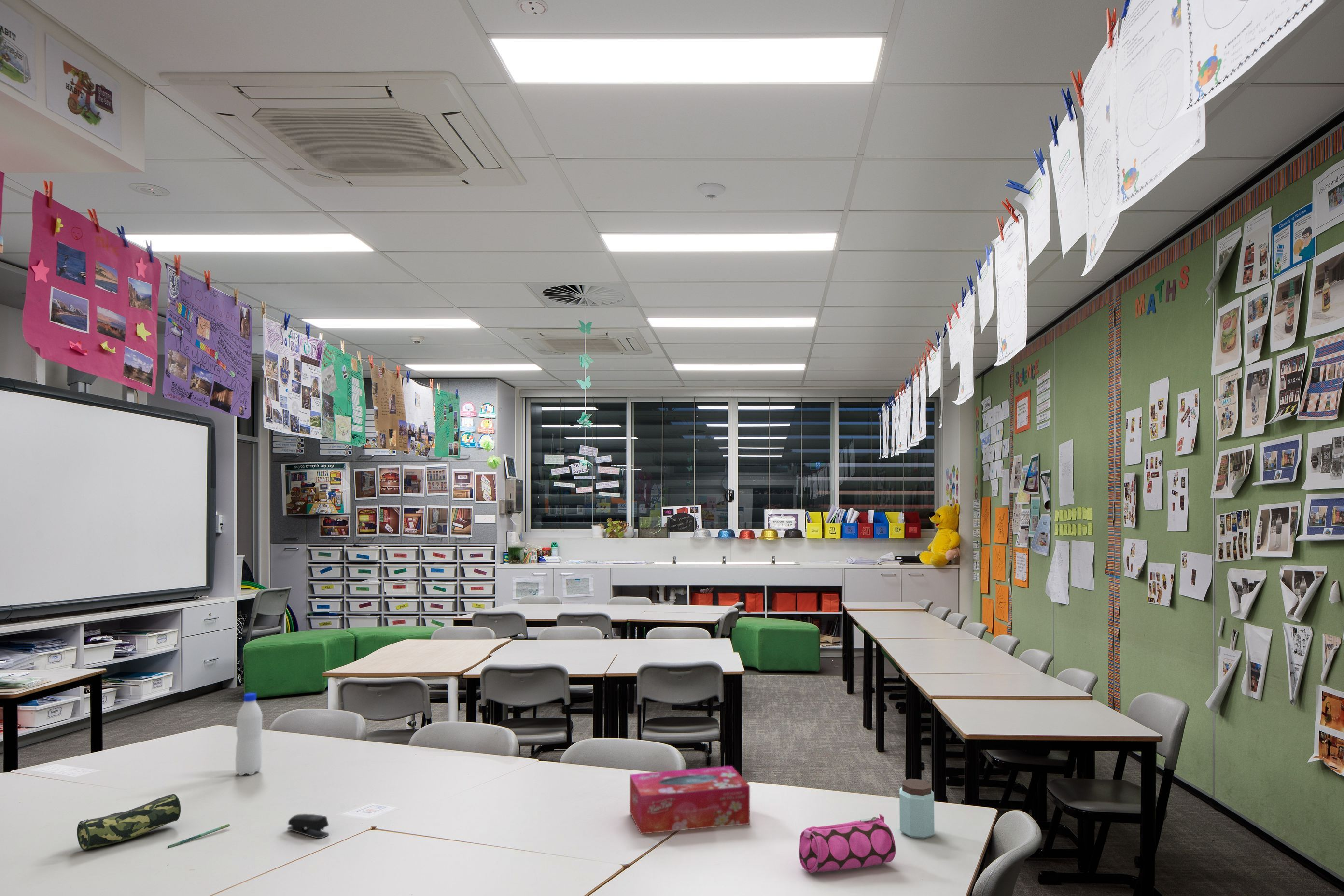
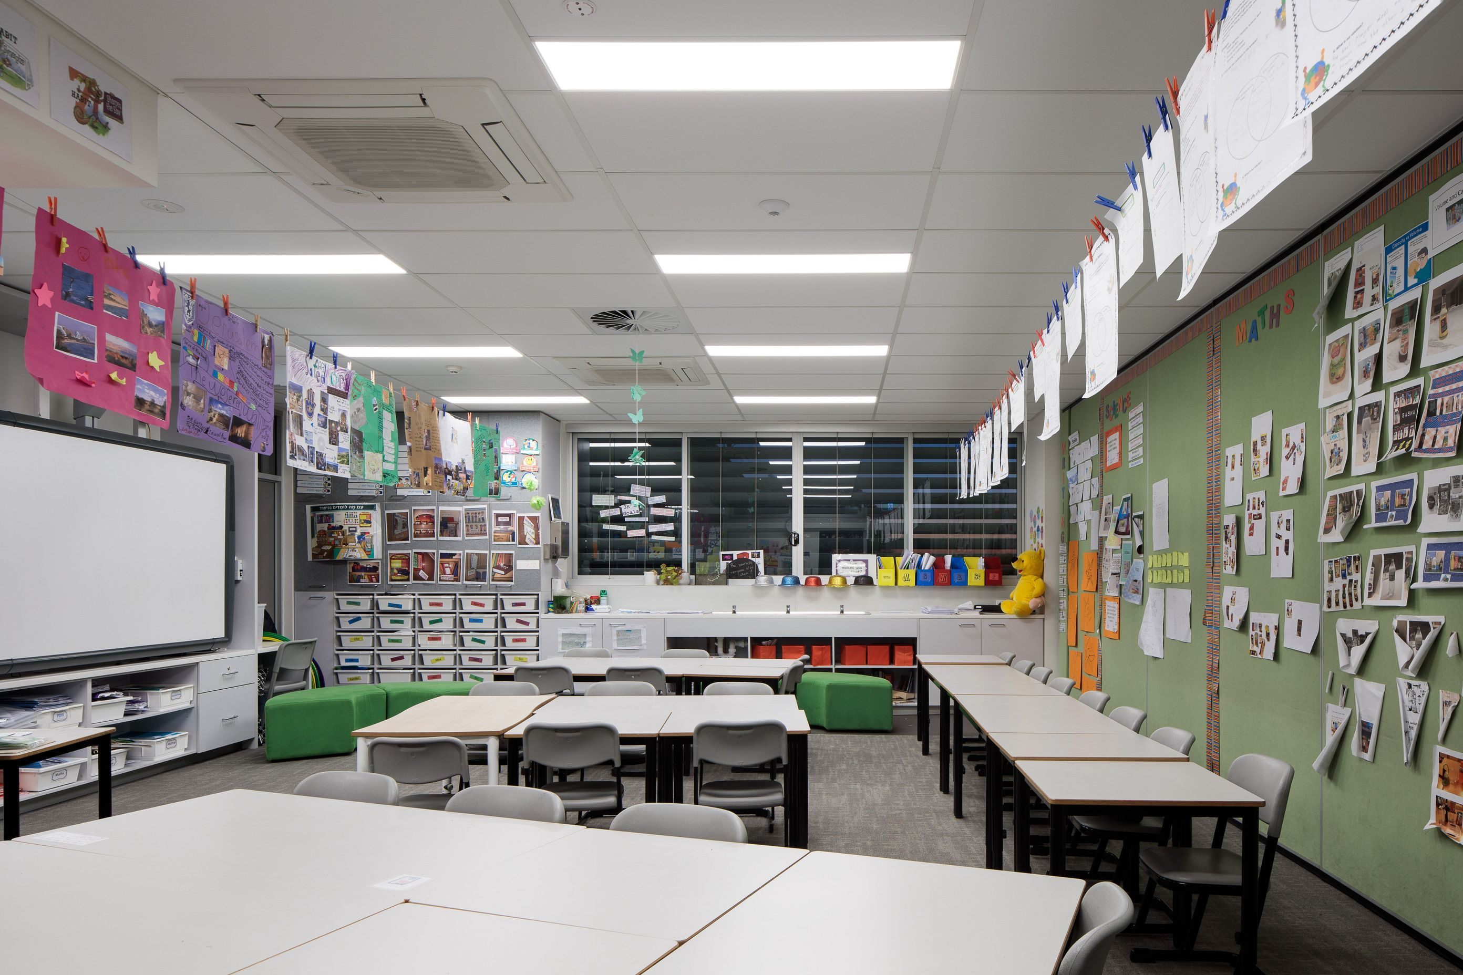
- peanut butter [899,778,935,839]
- tissue box [629,765,750,835]
- water bottle [235,692,263,776]
- pen [167,823,230,848]
- pencil case [76,793,181,851]
- pencil case [798,813,896,873]
- stapler [287,813,329,839]
